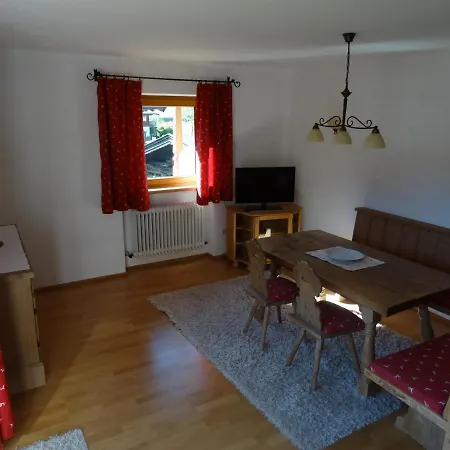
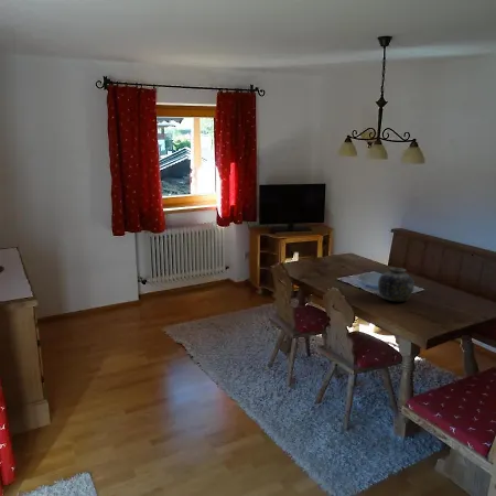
+ vase [377,267,416,302]
